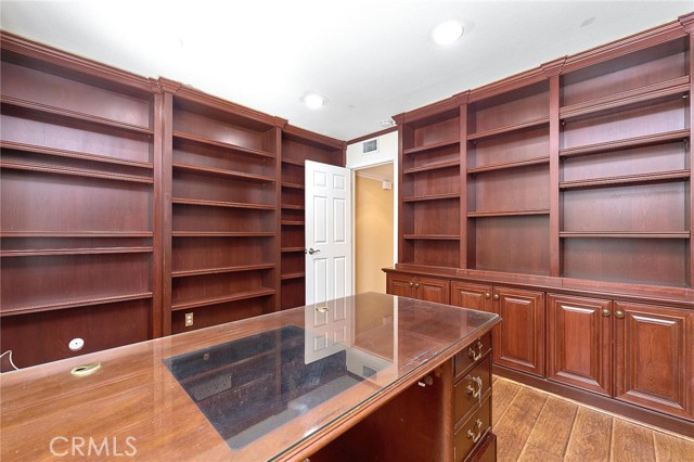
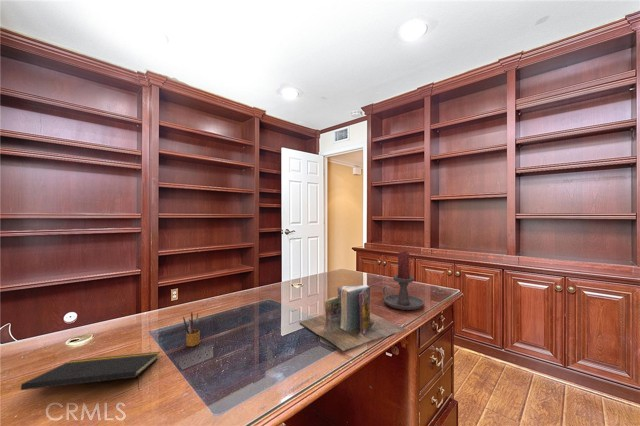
+ pencil box [182,311,202,347]
+ notepad [20,351,161,391]
+ candle holder [381,250,425,311]
+ books [299,284,407,352]
